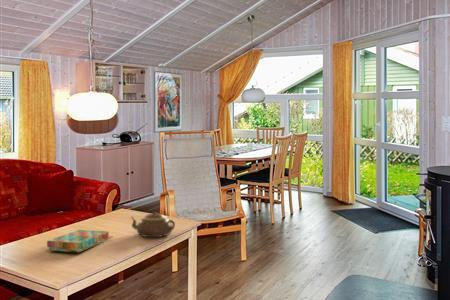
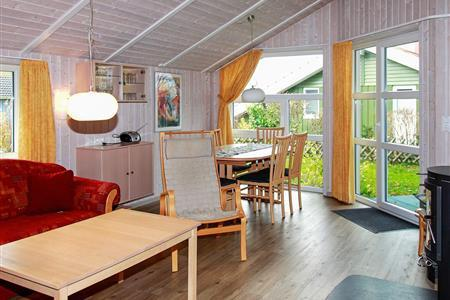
- teapot [130,211,176,238]
- board game [46,229,114,253]
